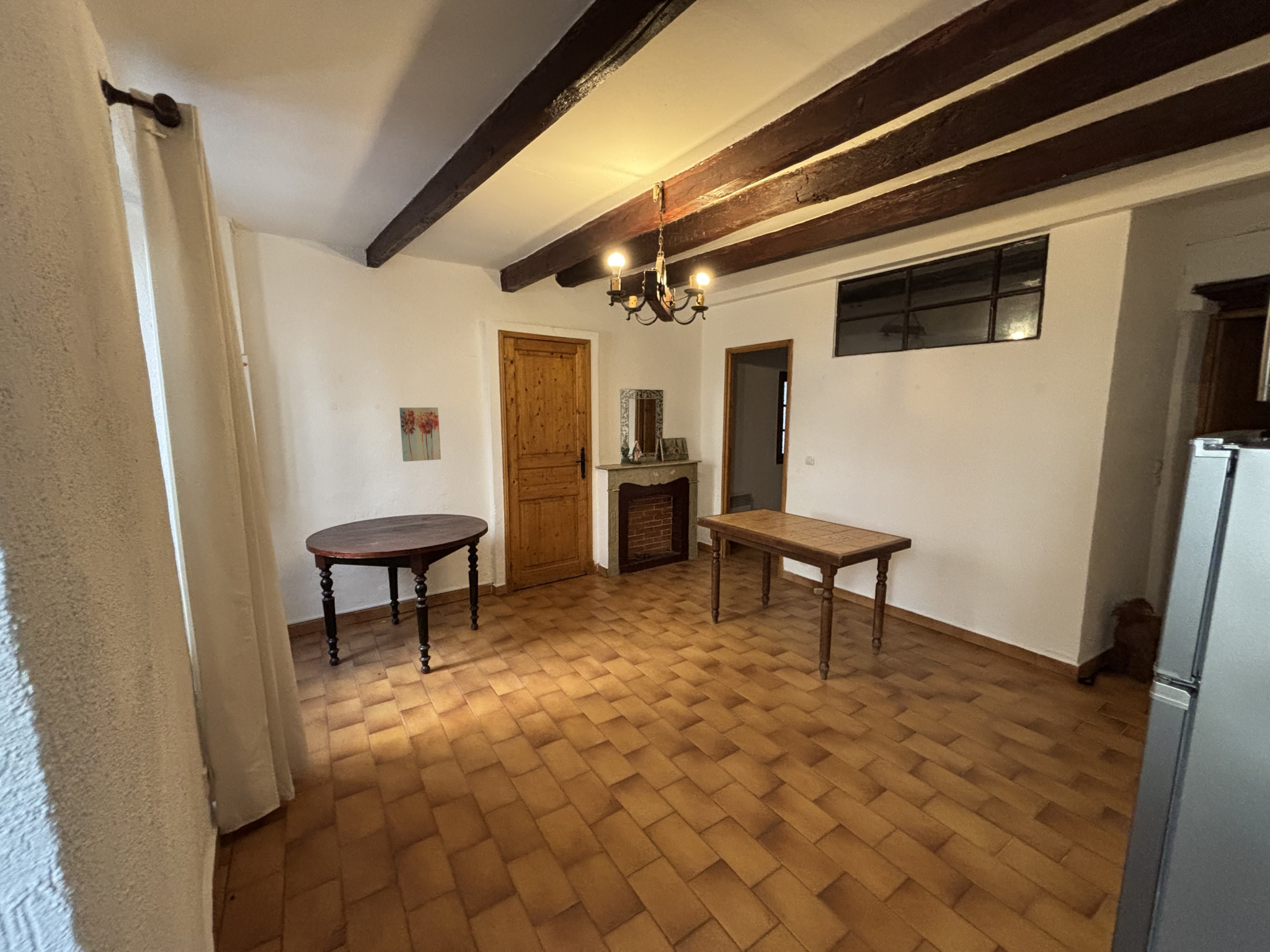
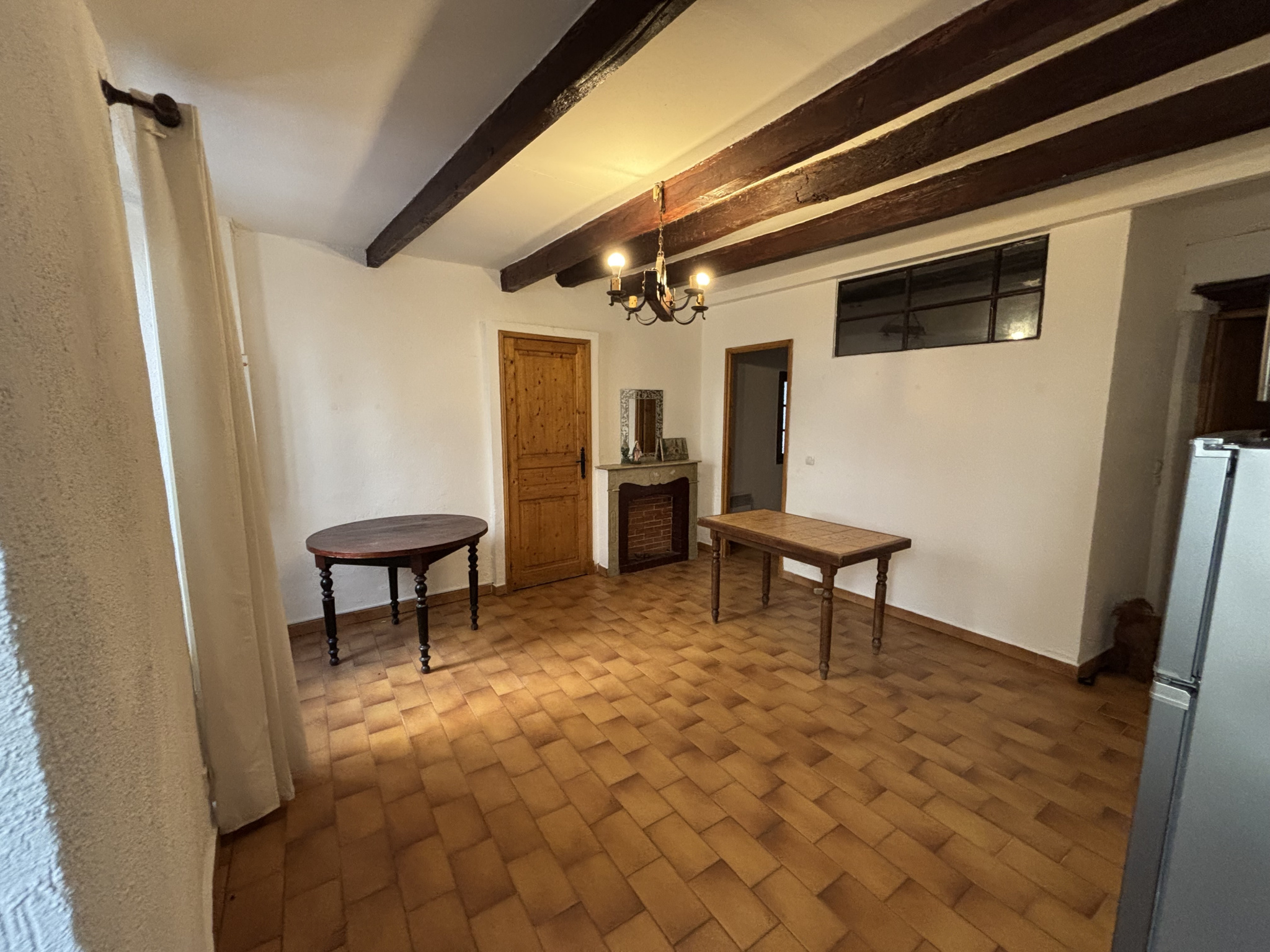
- wall art [399,407,442,462]
